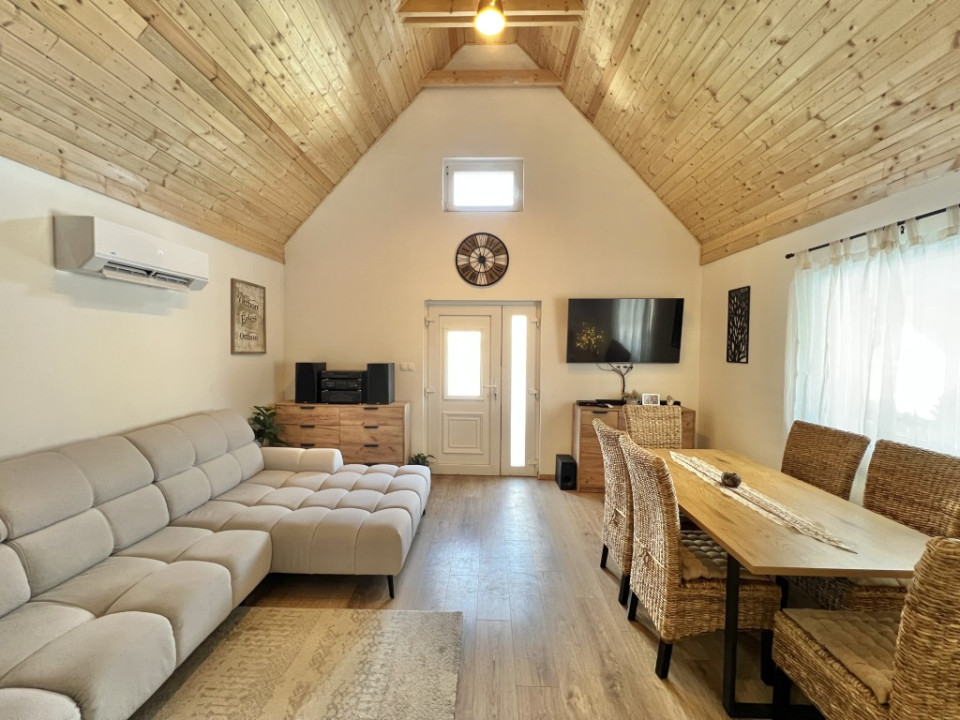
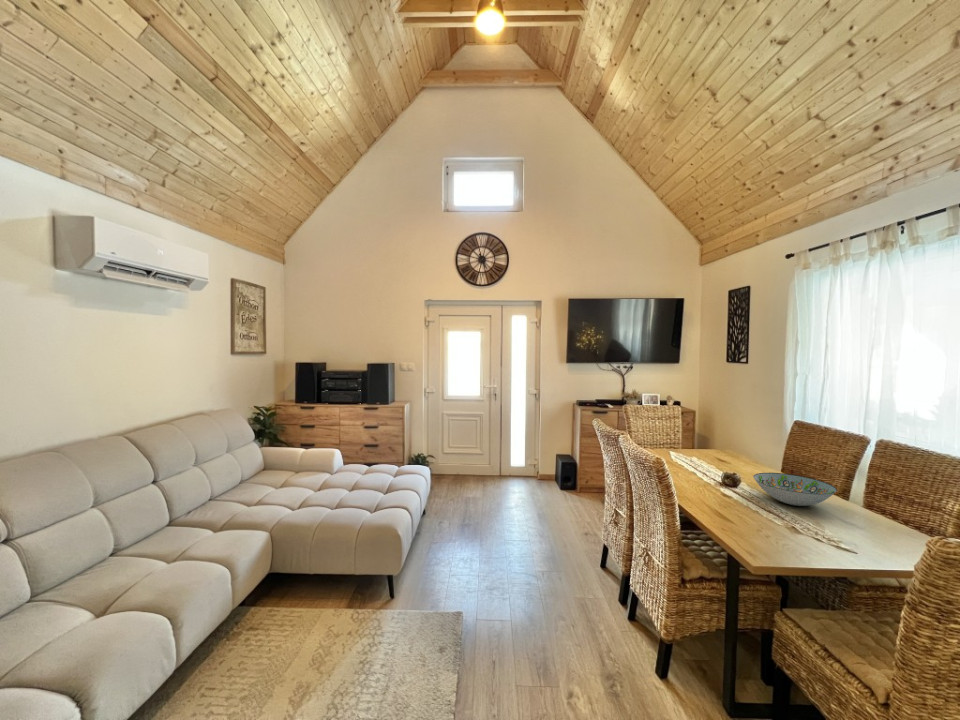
+ decorative bowl [752,472,838,507]
